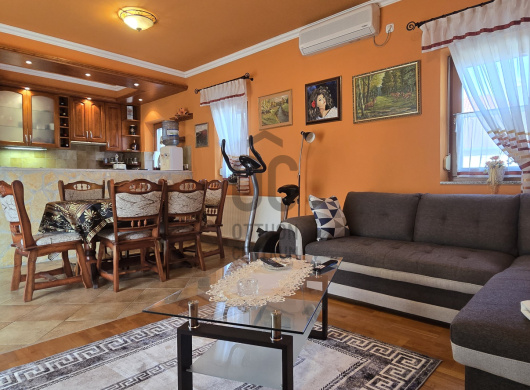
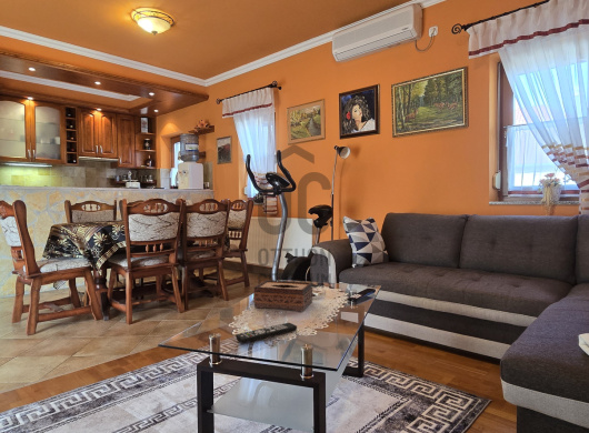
+ remote control [234,322,298,344]
+ tissue box [252,280,313,312]
